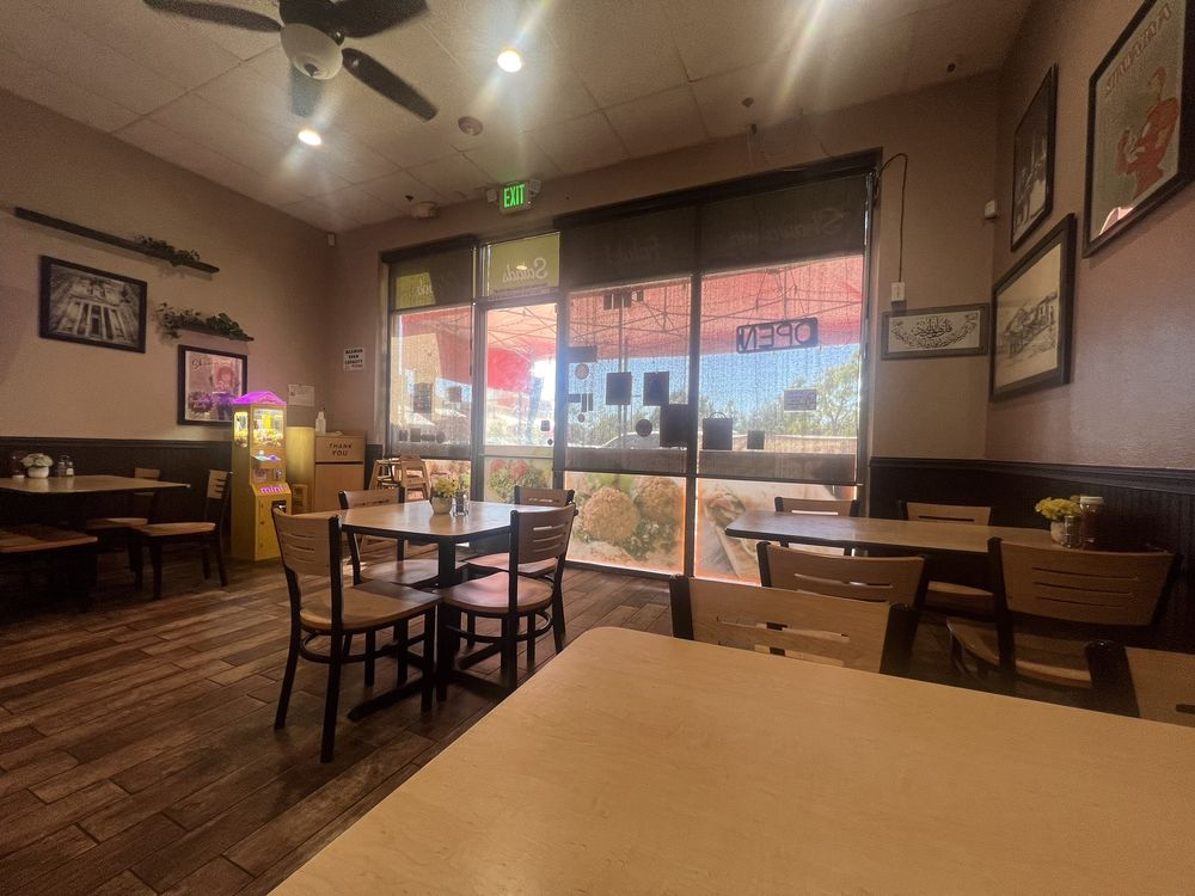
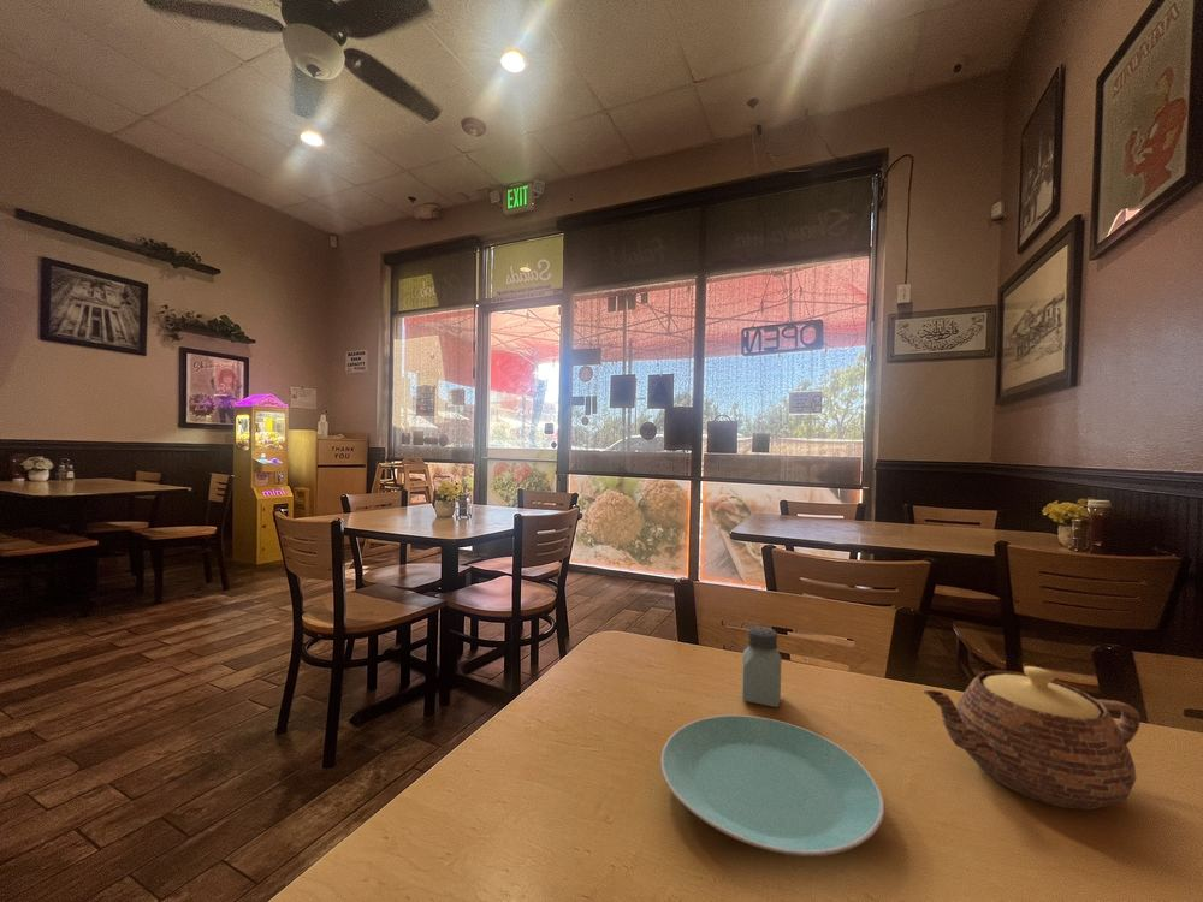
+ plate [659,714,885,858]
+ teapot [923,665,1142,812]
+ saltshaker [741,625,783,708]
